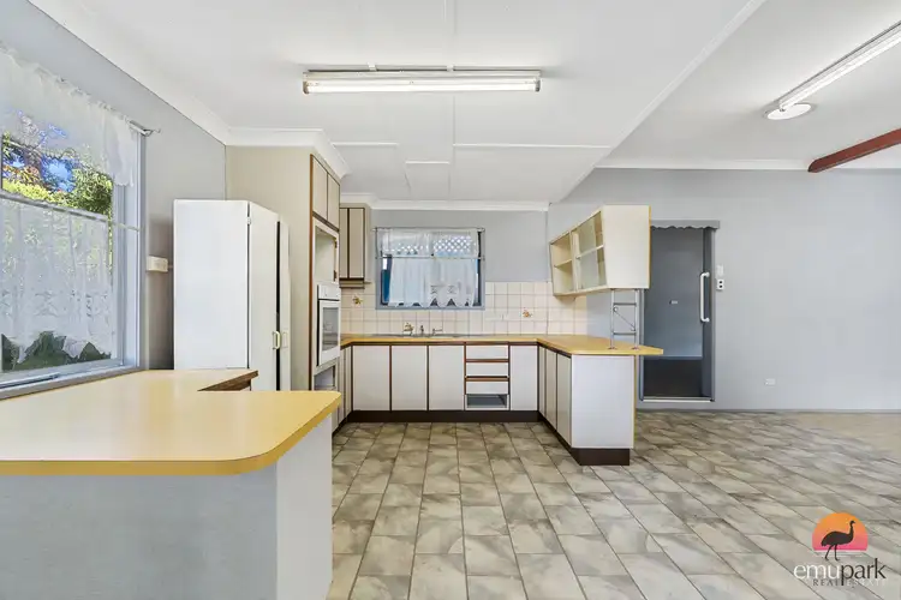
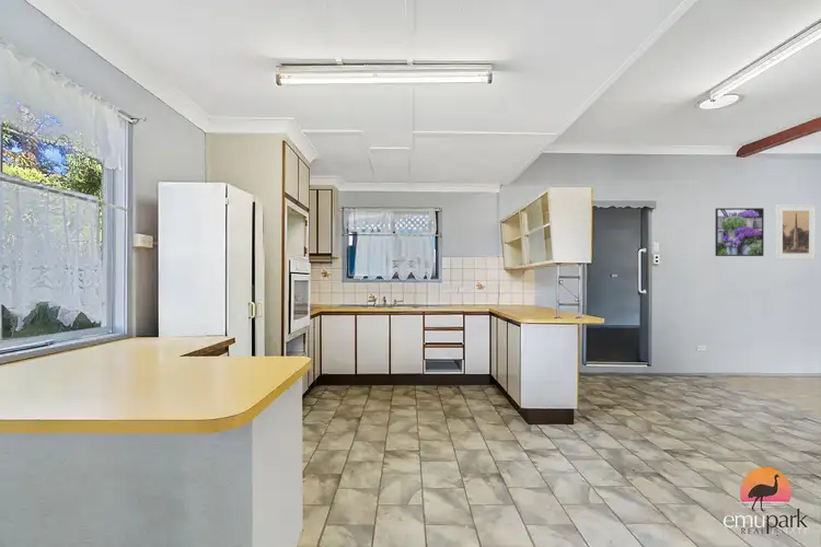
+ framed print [714,207,765,257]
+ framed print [774,203,817,260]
